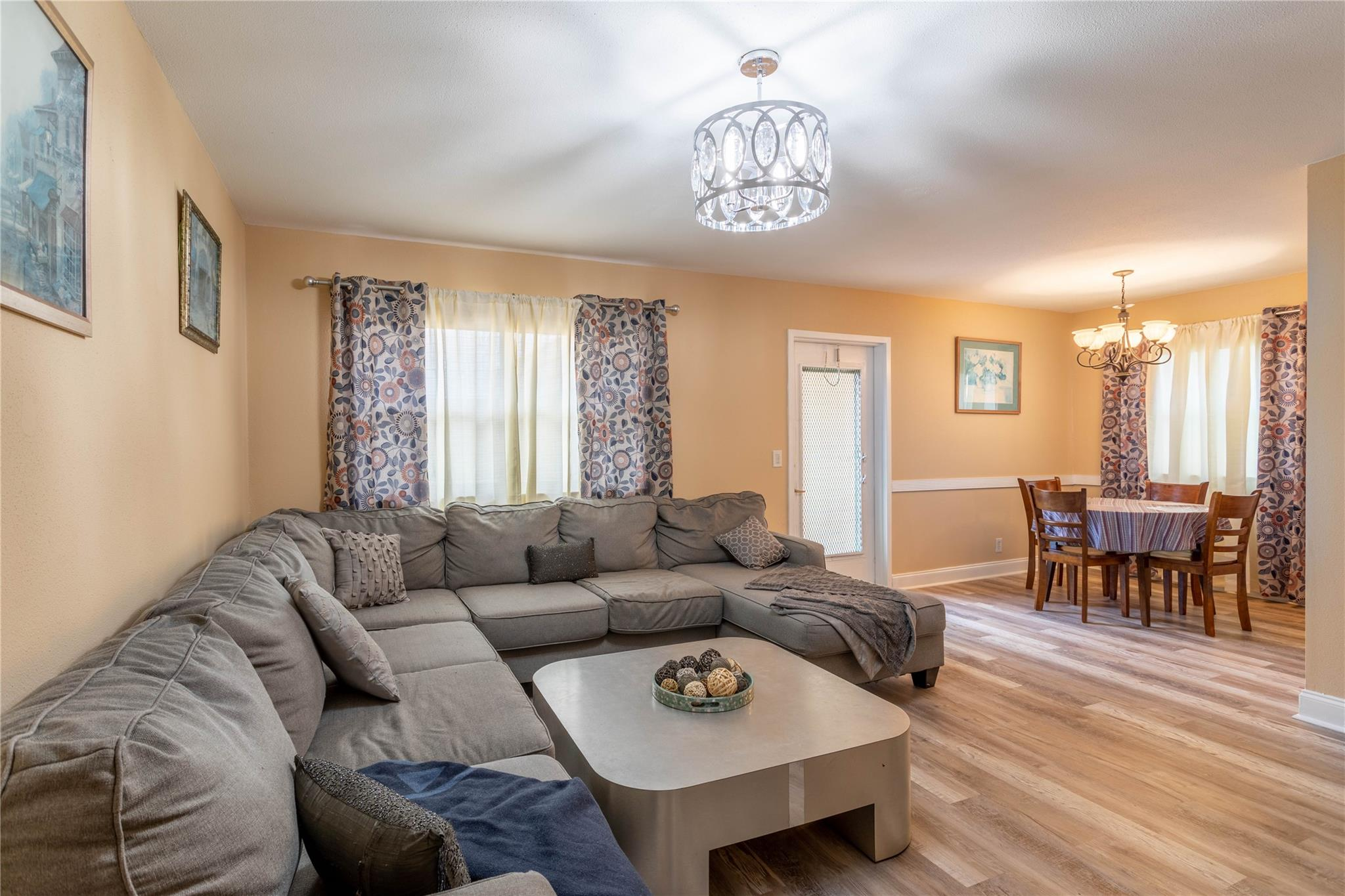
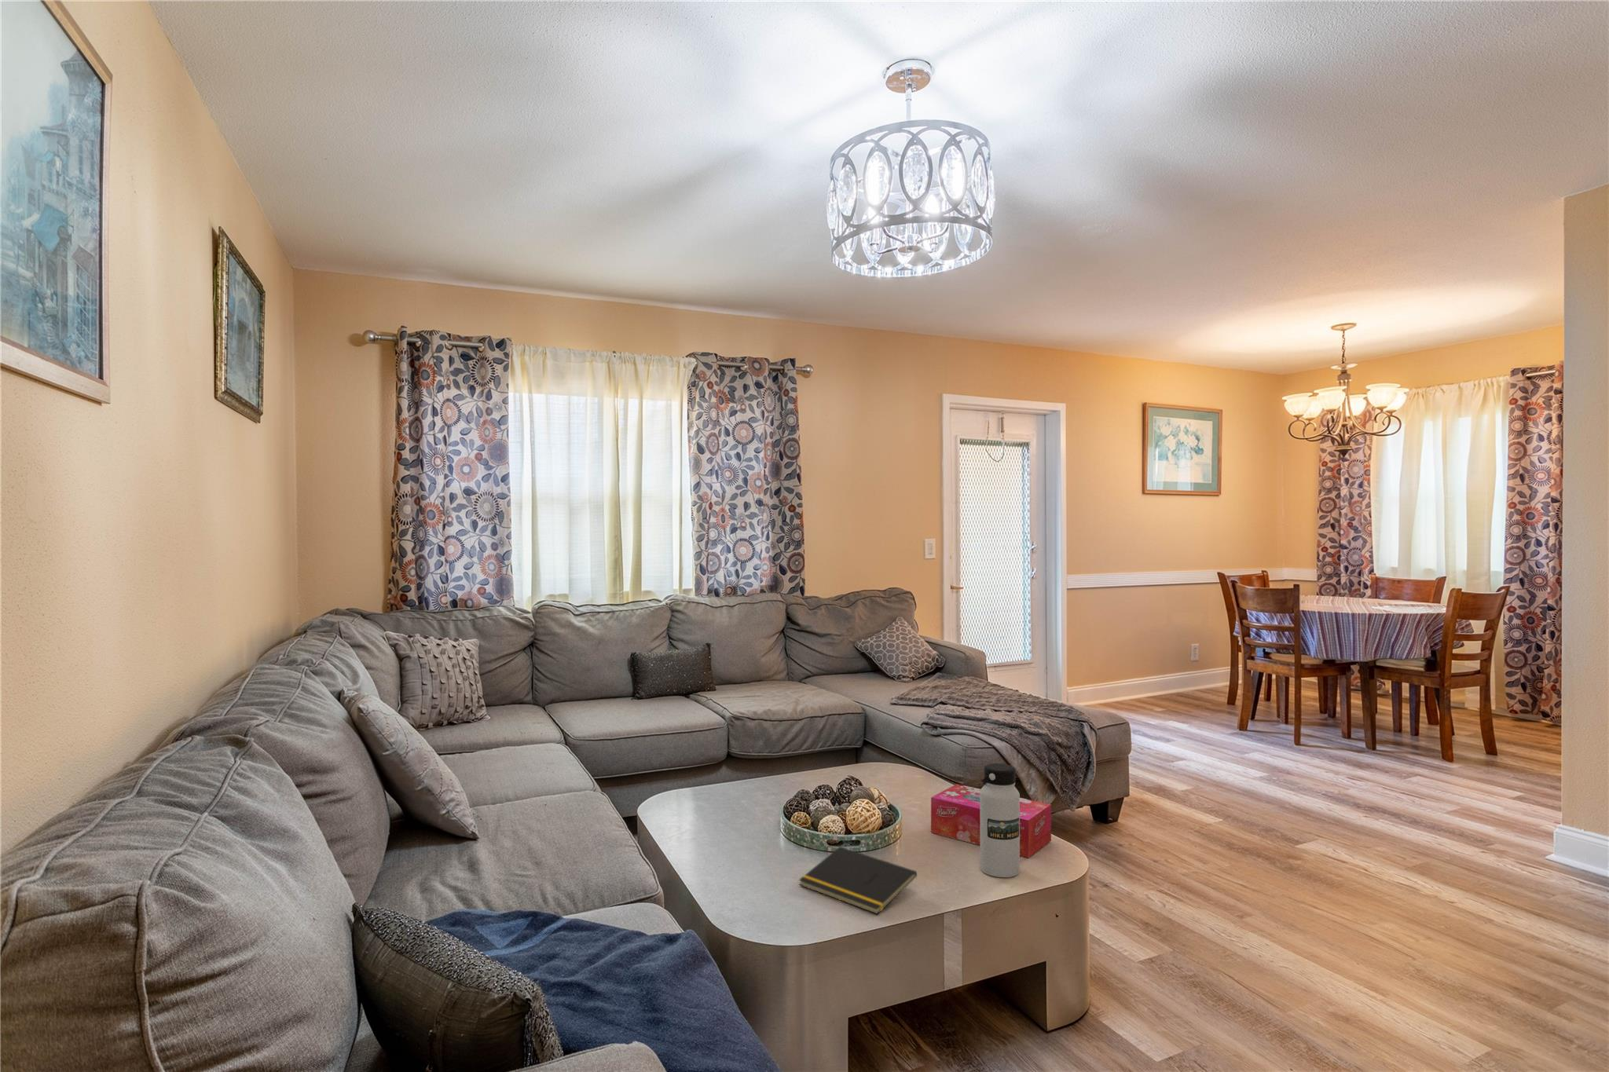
+ notepad [798,846,918,915]
+ tissue box [931,782,1052,858]
+ water bottle [980,762,1020,878]
